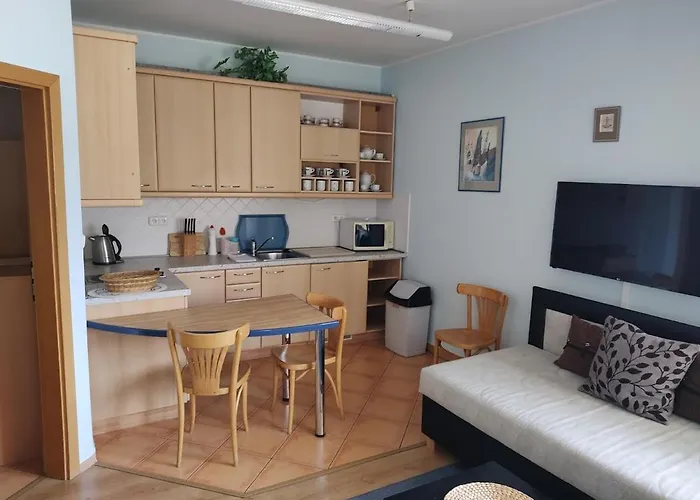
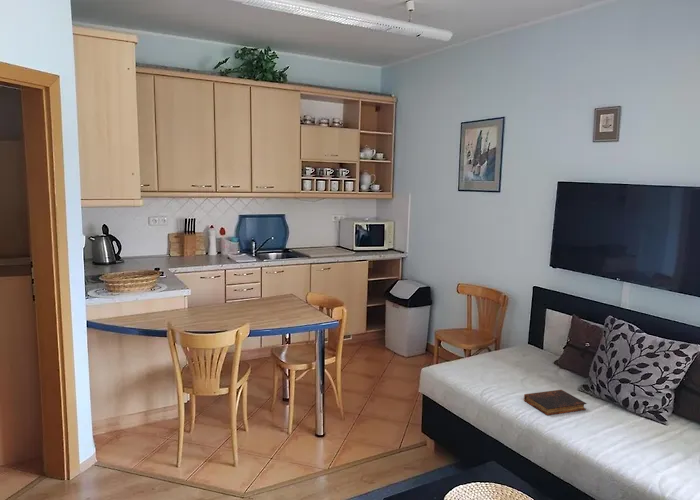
+ book [523,389,588,416]
